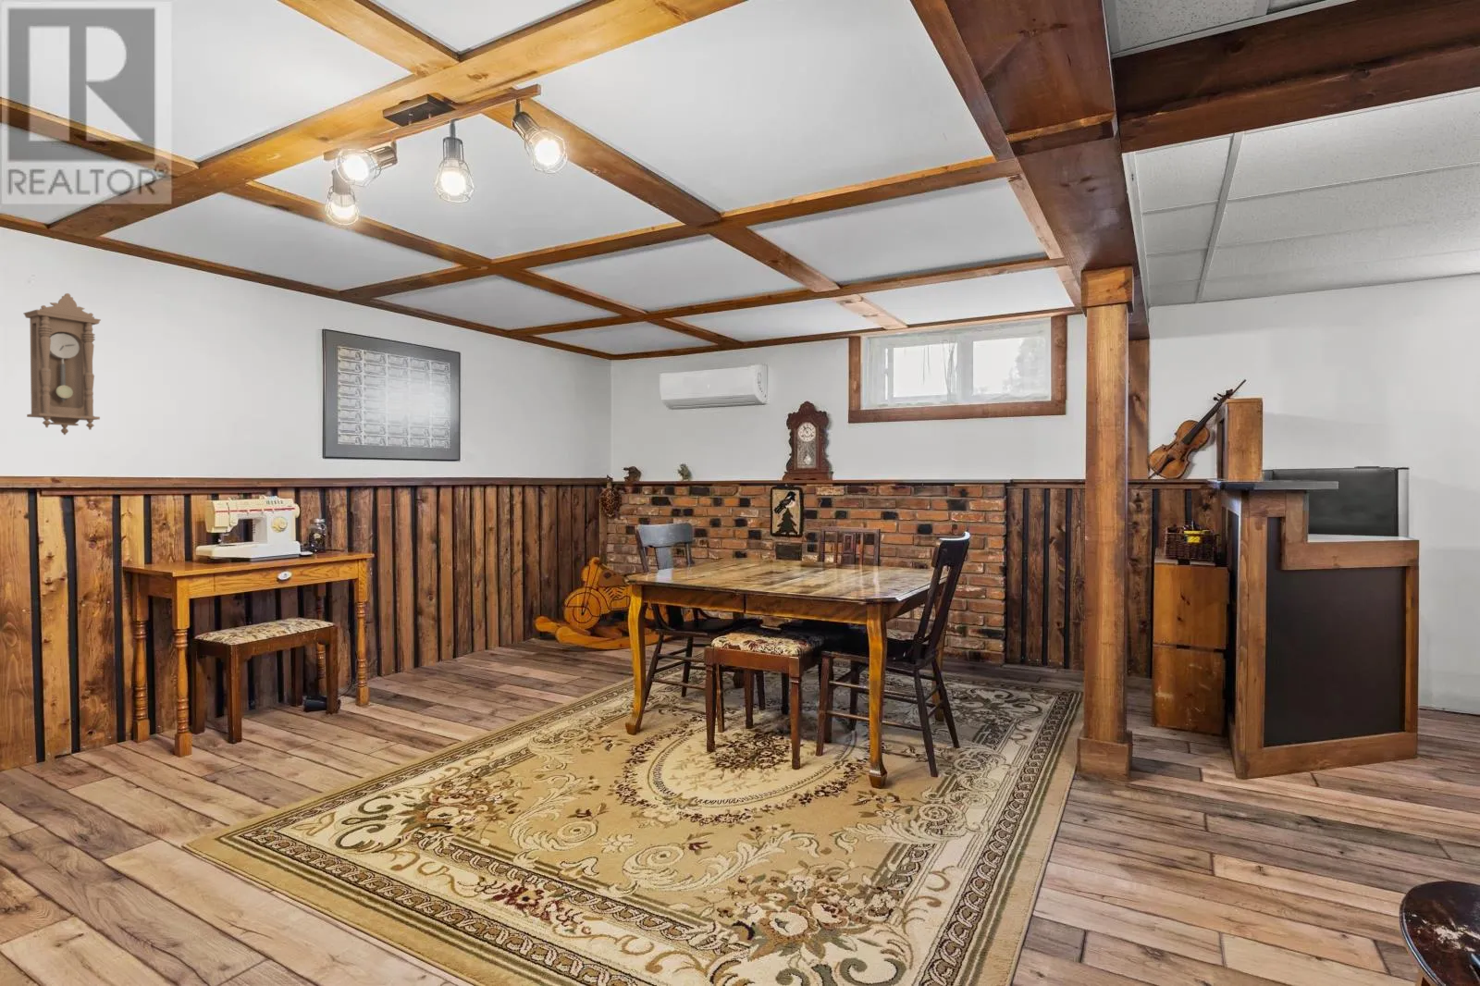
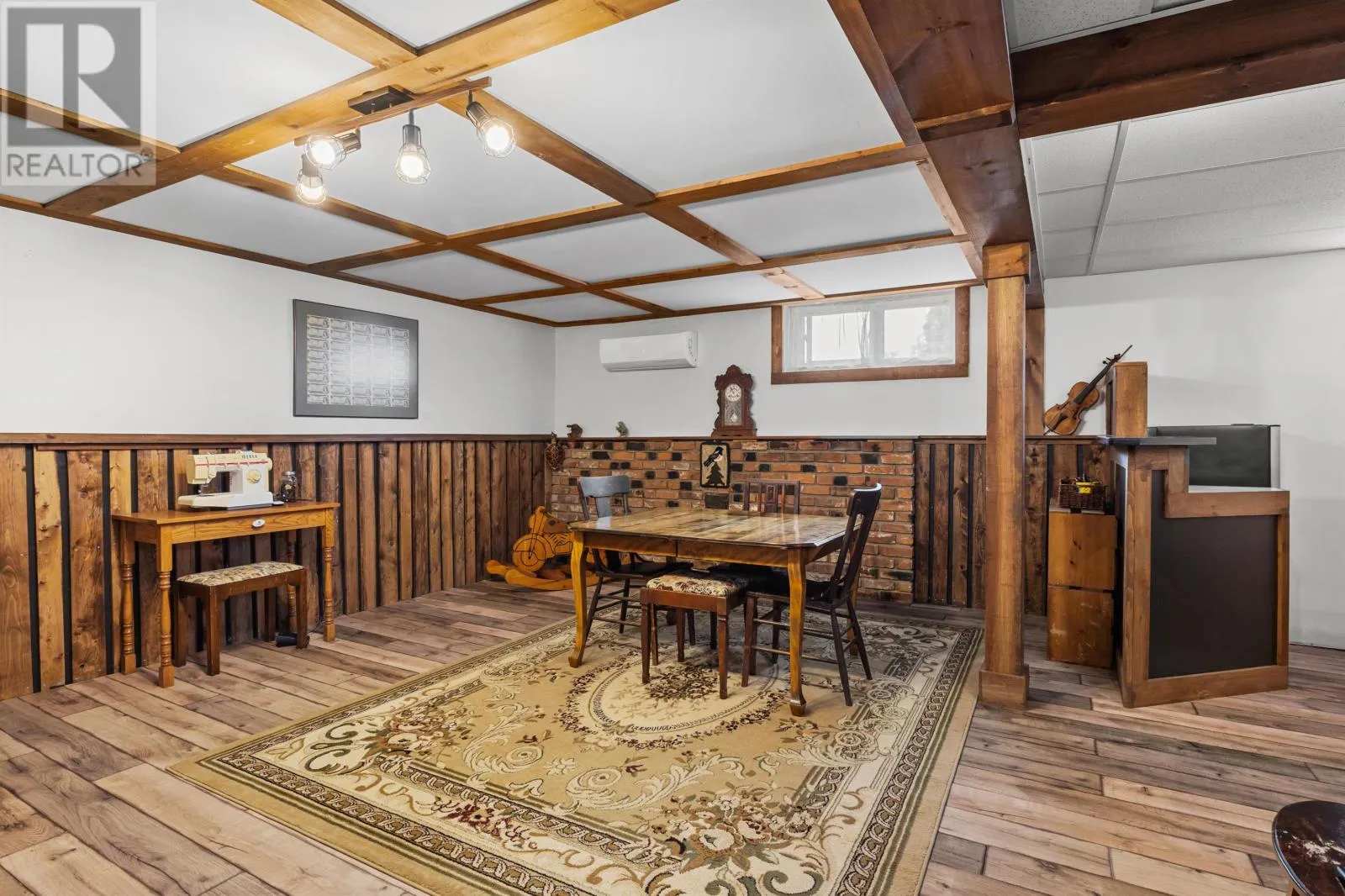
- pendulum clock [23,293,101,436]
